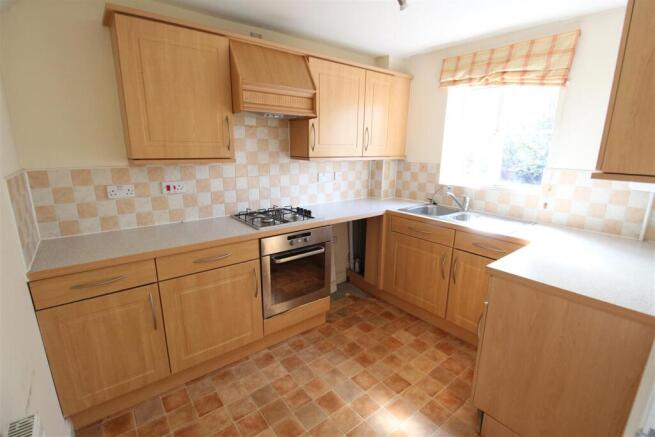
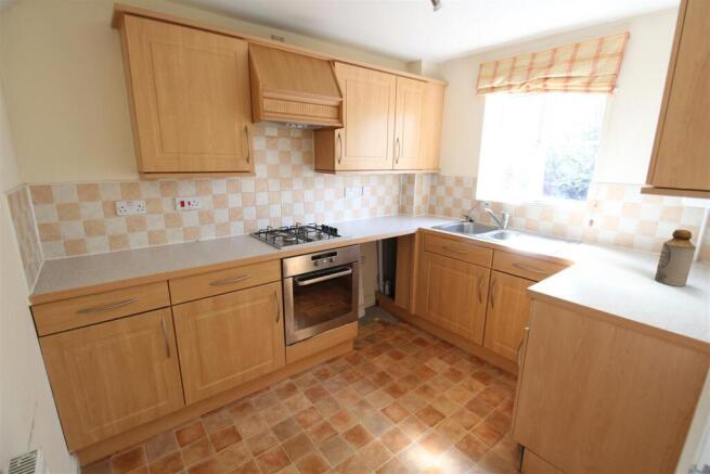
+ bottle [654,229,697,287]
